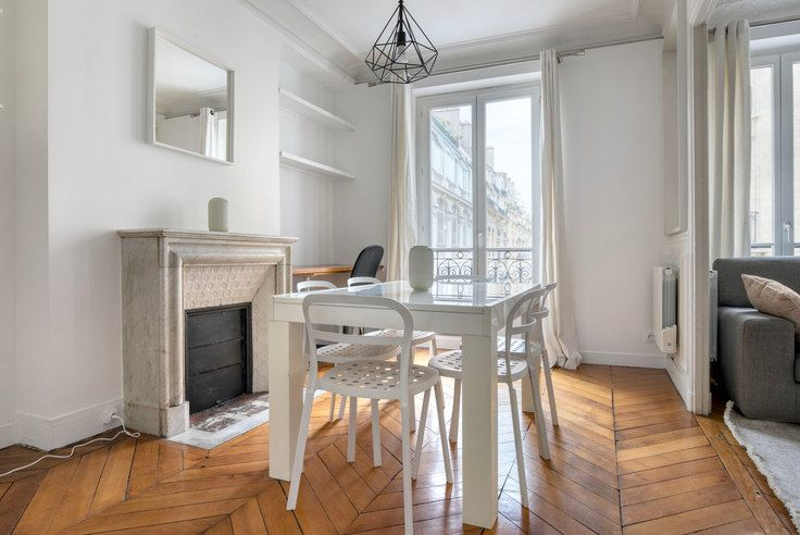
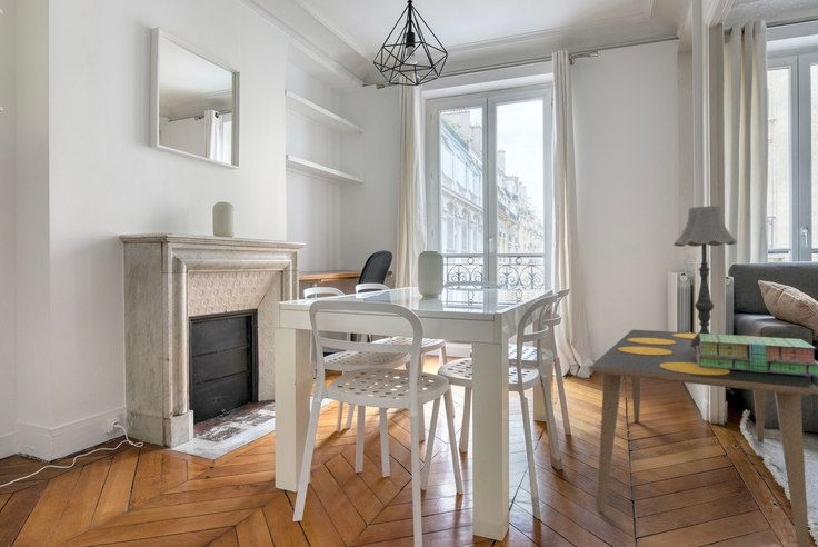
+ table lamp [672,205,738,346]
+ stack of books [696,334,818,378]
+ side table [589,329,818,547]
